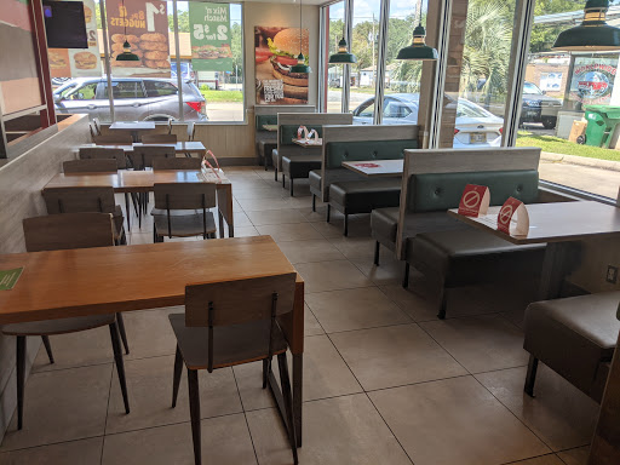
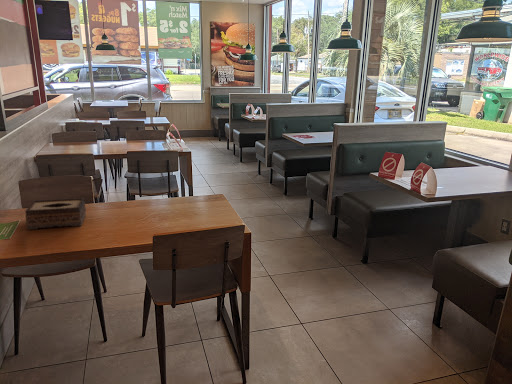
+ tissue box [24,197,87,231]
